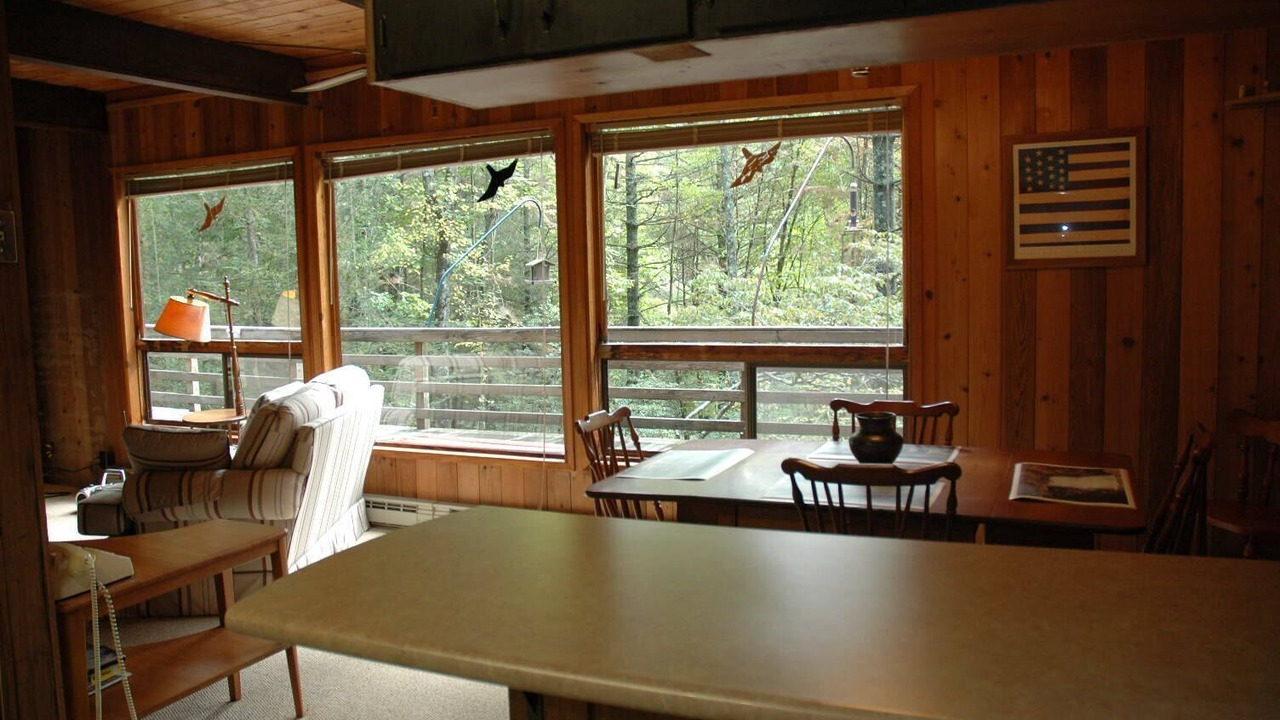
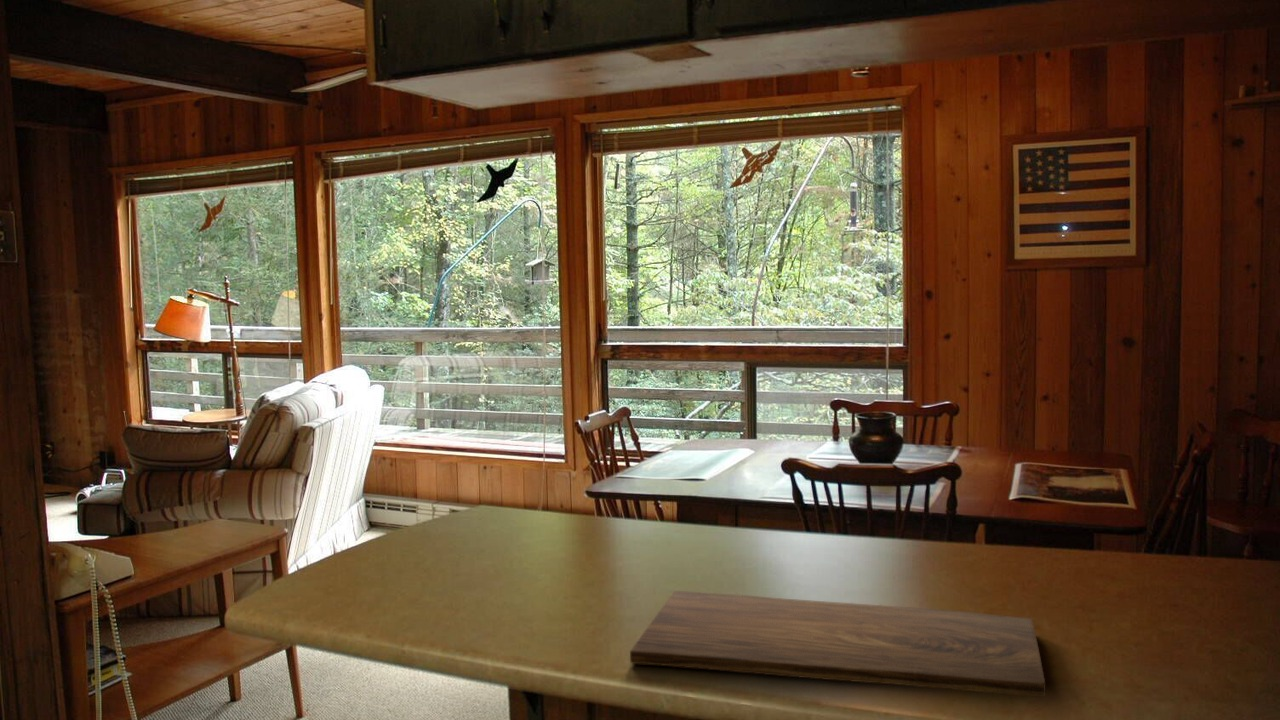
+ cutting board [629,590,1047,698]
